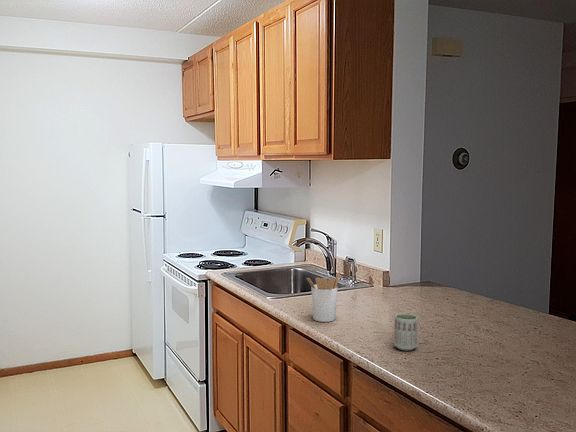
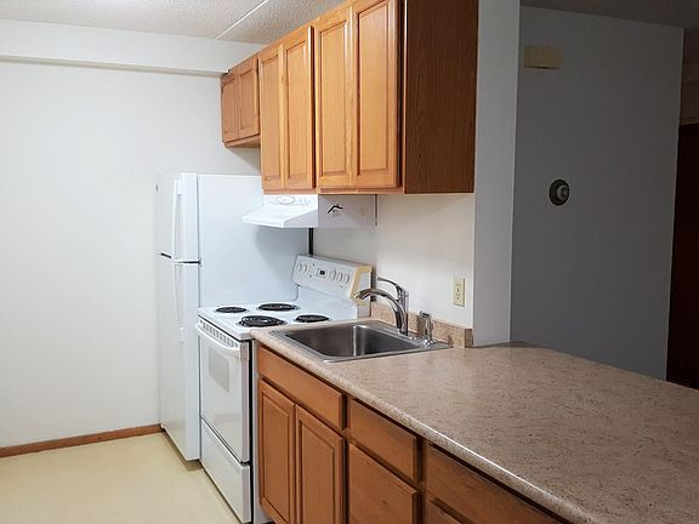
- utensil holder [306,270,341,323]
- cup [393,313,419,351]
